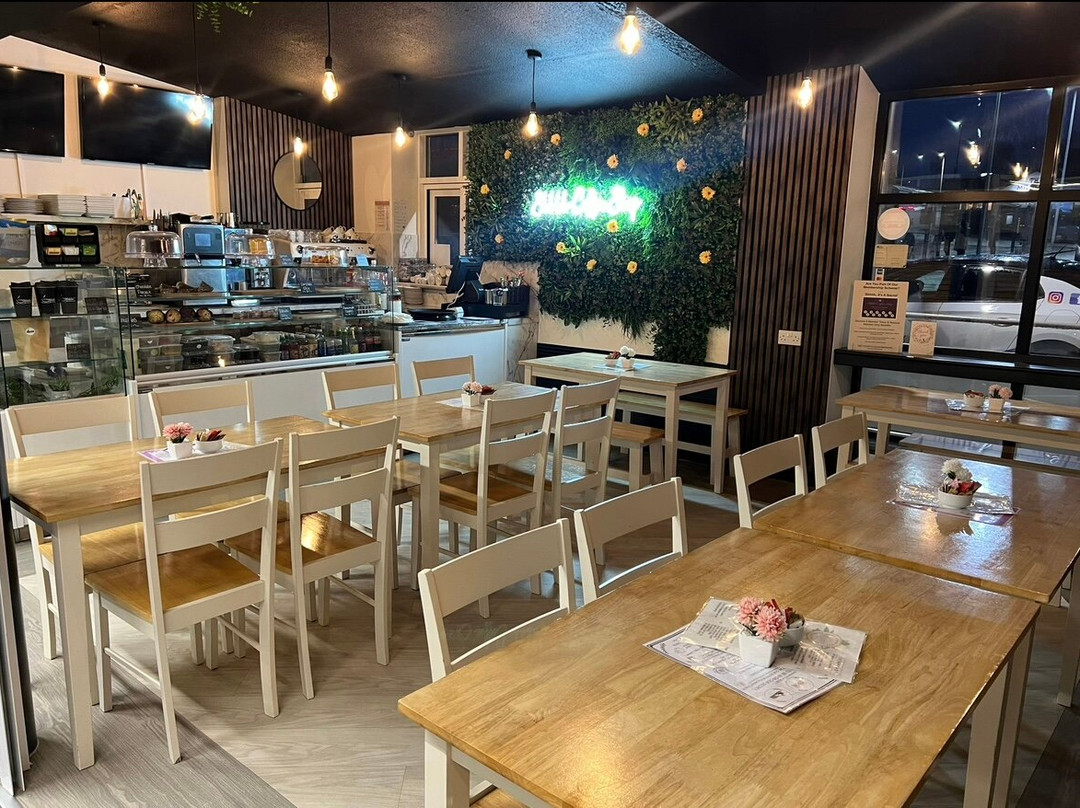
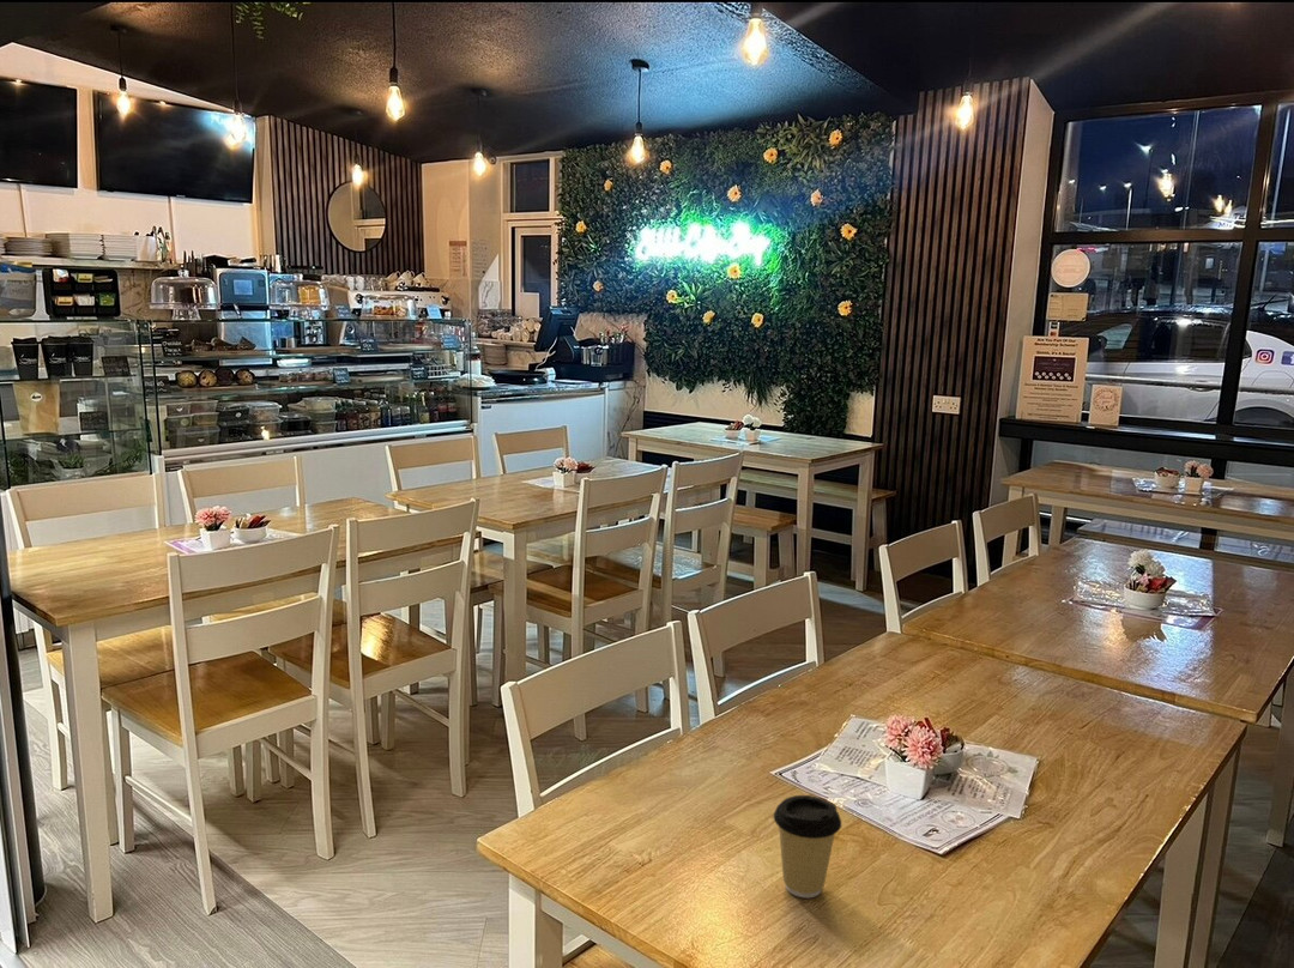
+ coffee cup [773,794,842,899]
